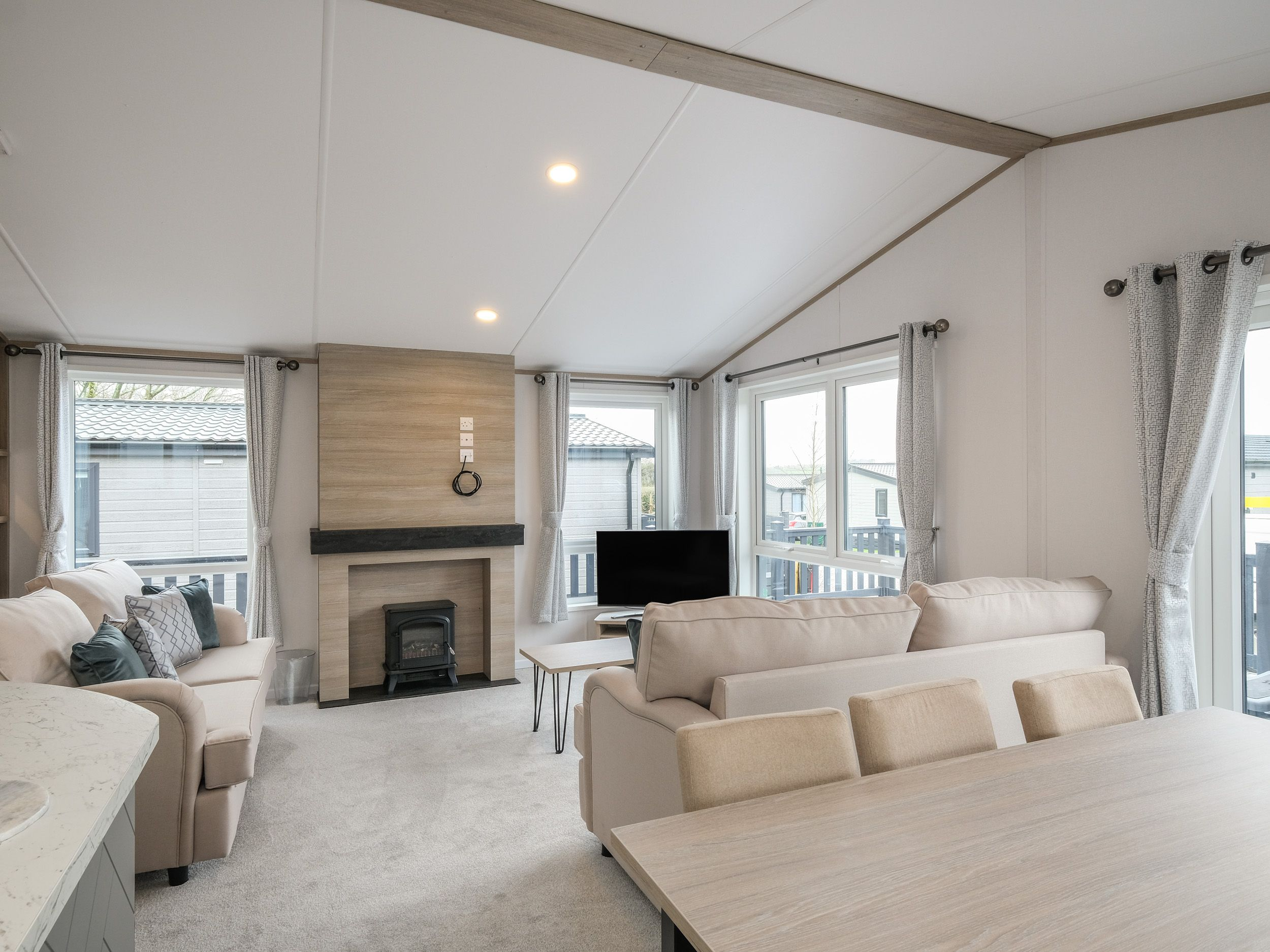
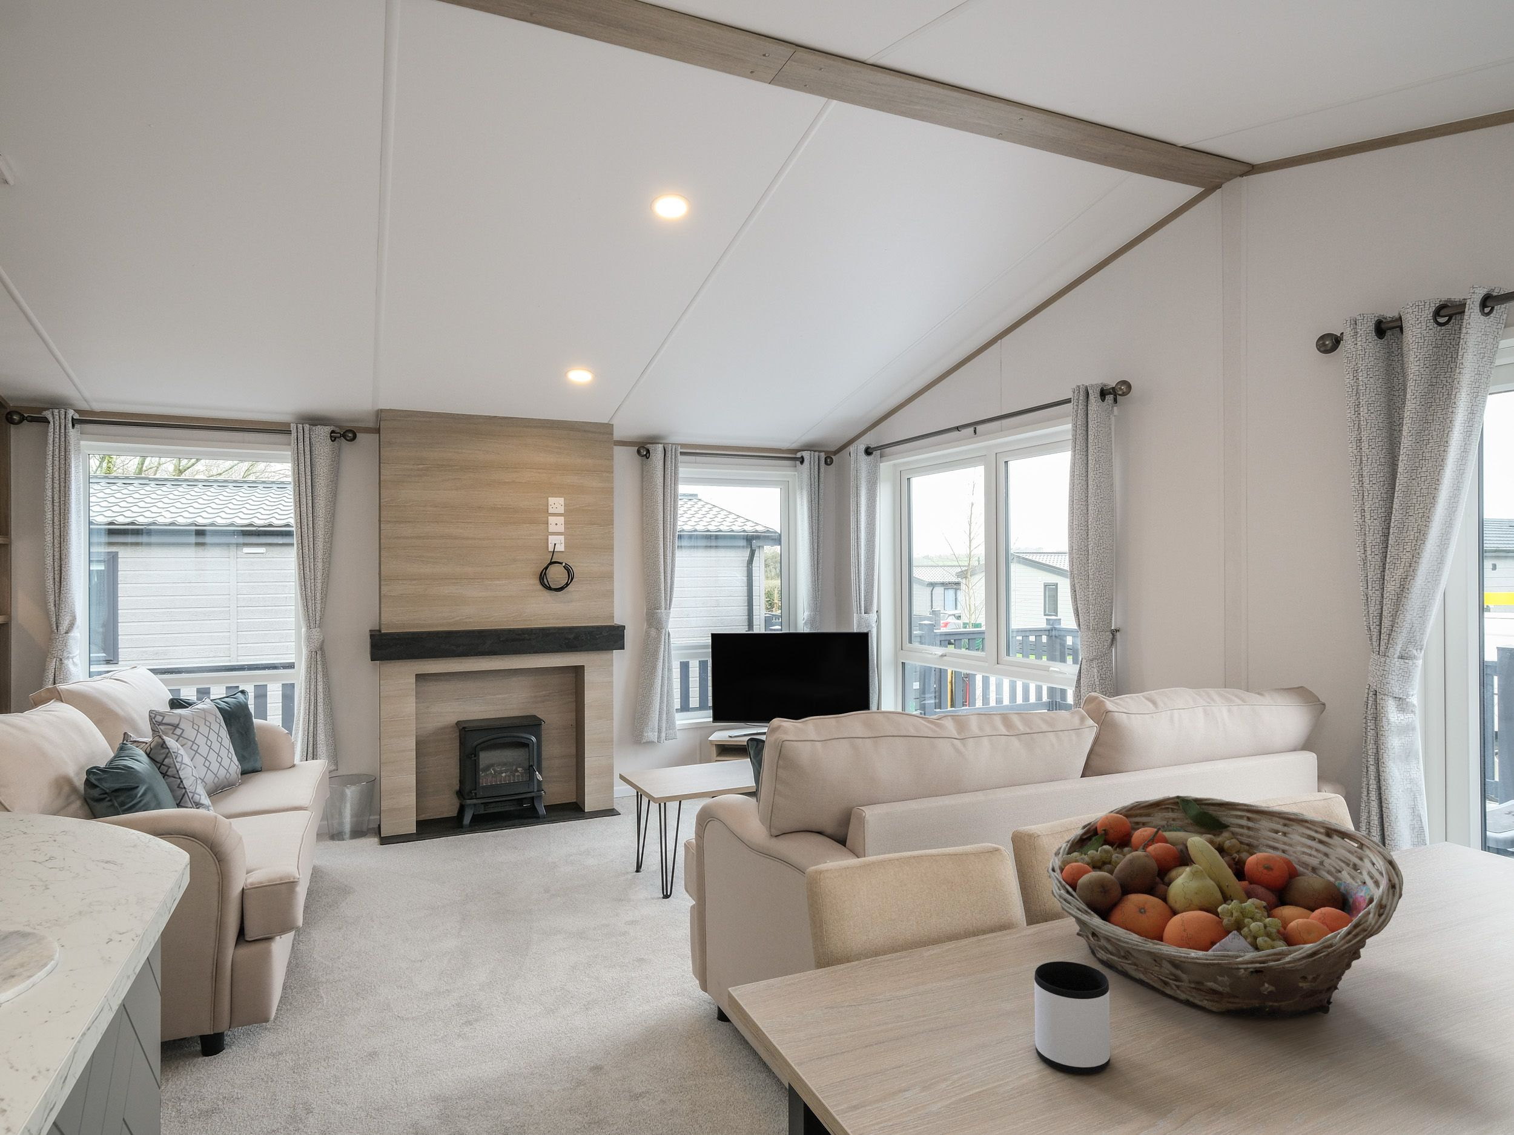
+ fruit basket [1047,795,1404,1018]
+ mug [1034,961,1111,1074]
